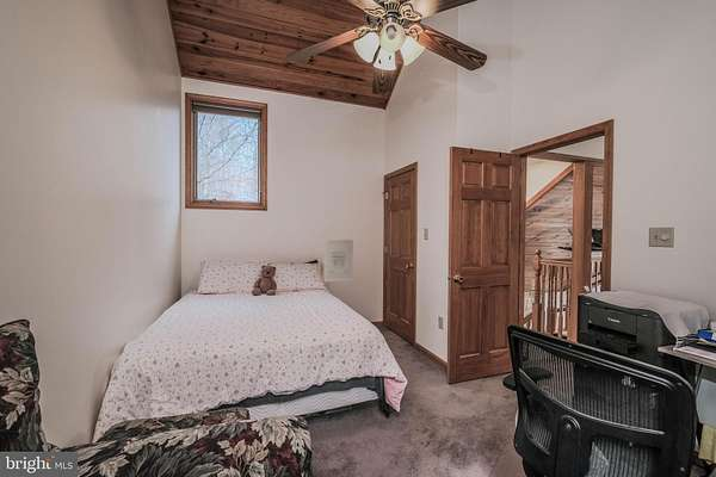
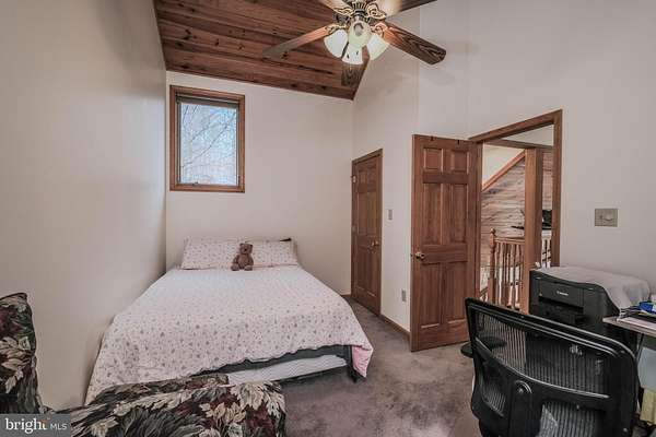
- wall art [322,238,354,283]
